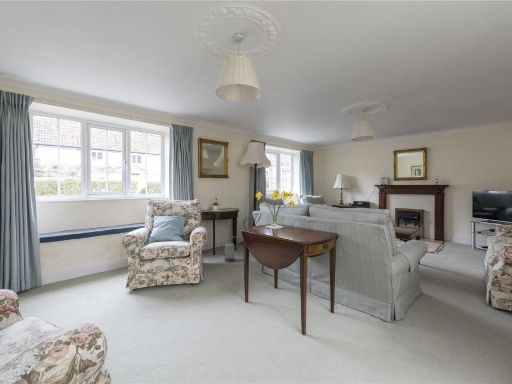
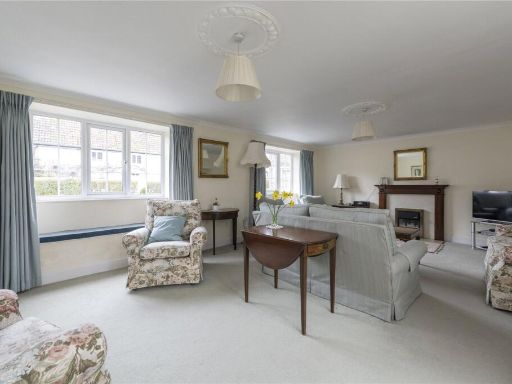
- watering can [219,235,240,263]
